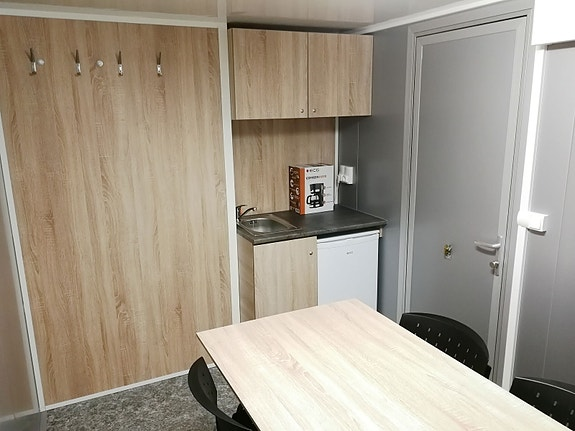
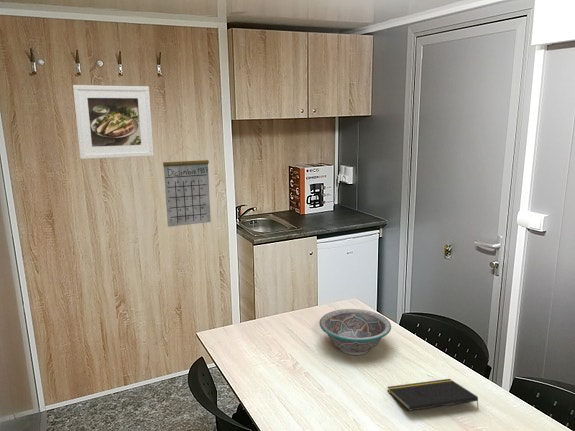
+ calendar [162,146,212,228]
+ notepad [387,378,479,412]
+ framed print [72,84,155,160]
+ bowl [318,308,392,356]
